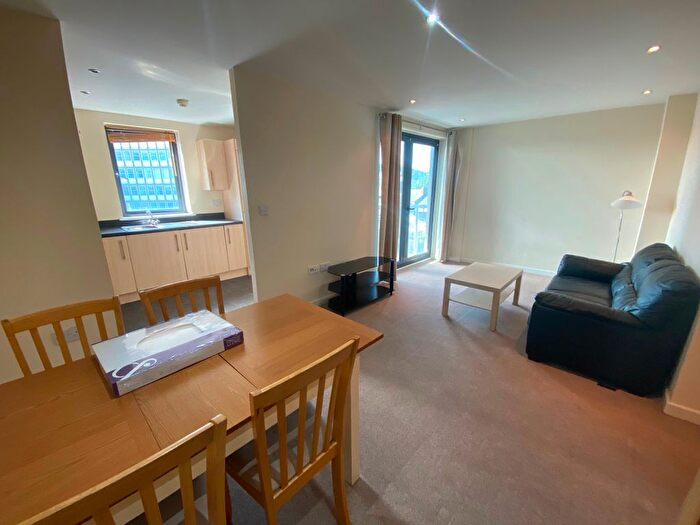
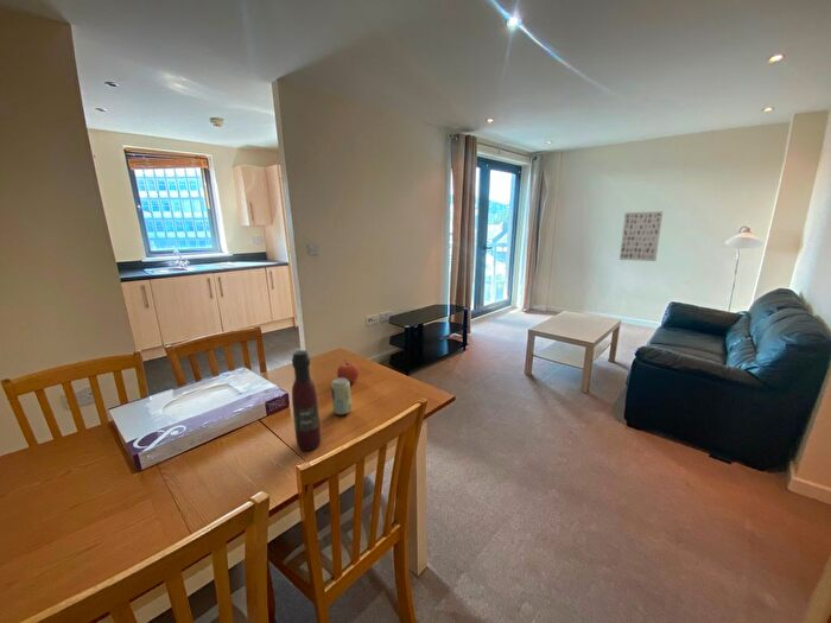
+ beverage can [330,377,353,415]
+ wall art [619,210,664,262]
+ wine bottle [291,349,322,452]
+ apple [336,360,360,384]
